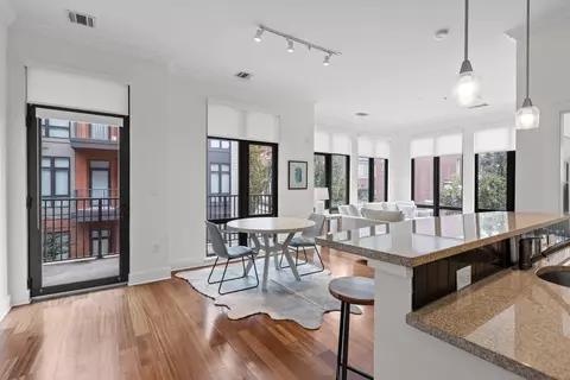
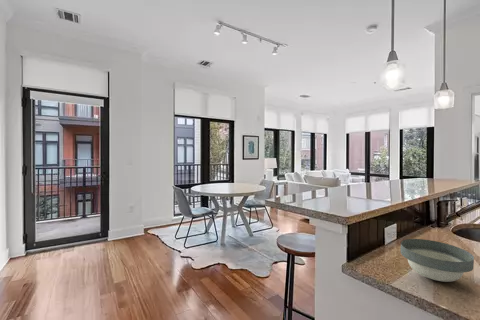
+ bowl [400,238,475,283]
